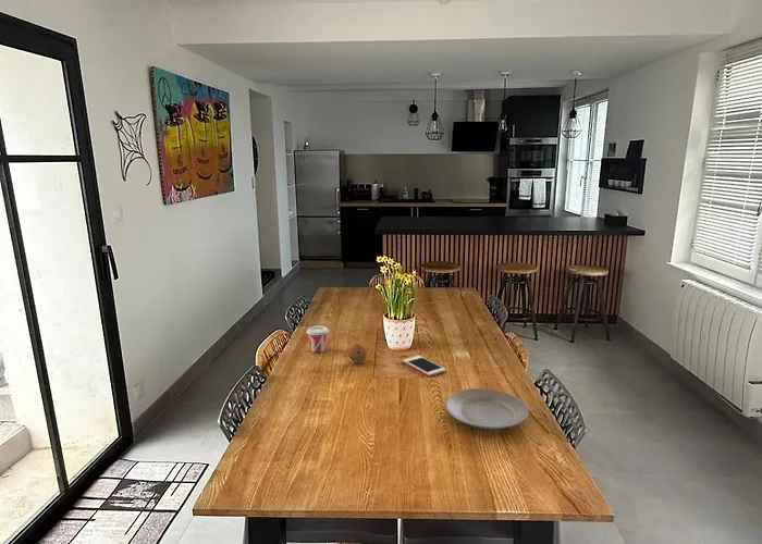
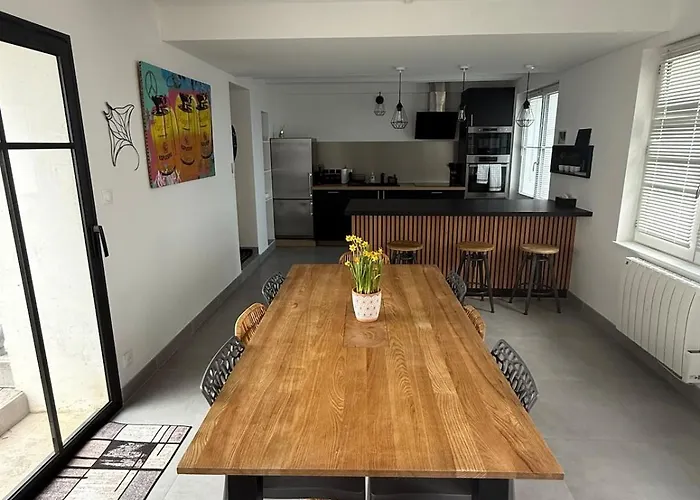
- plate [445,387,529,431]
- cell phone [402,355,447,378]
- cup [306,325,330,354]
- fruit [347,343,368,364]
